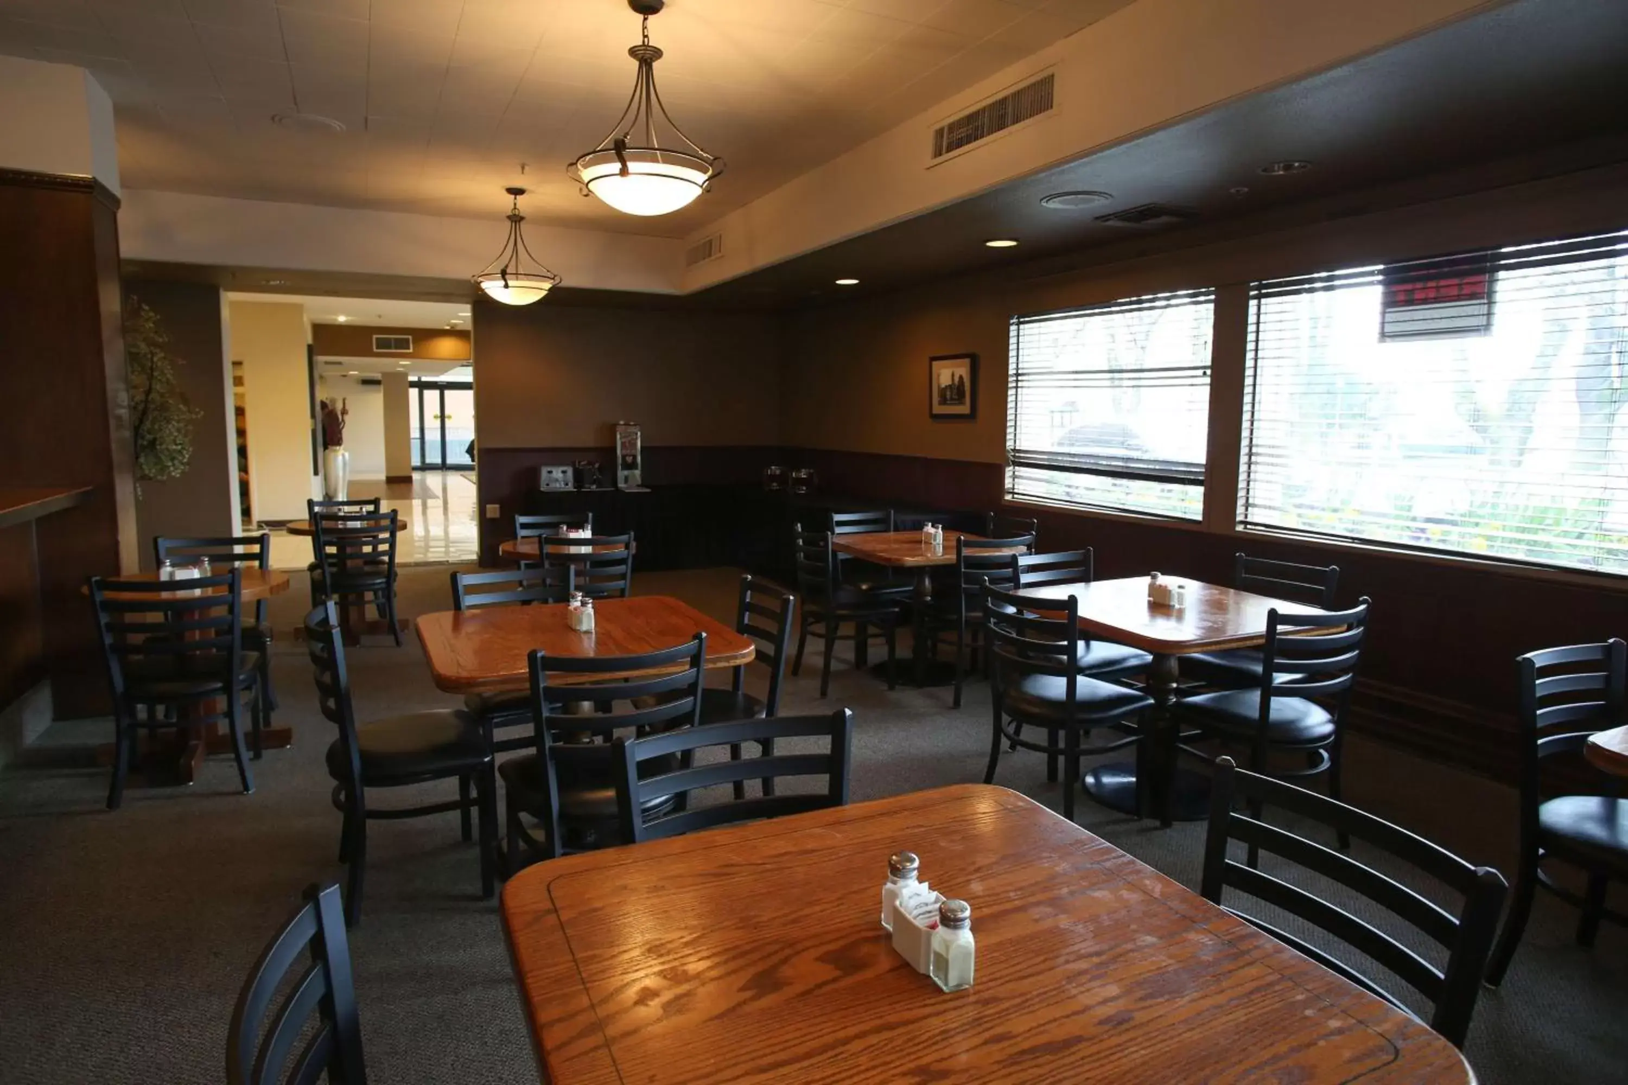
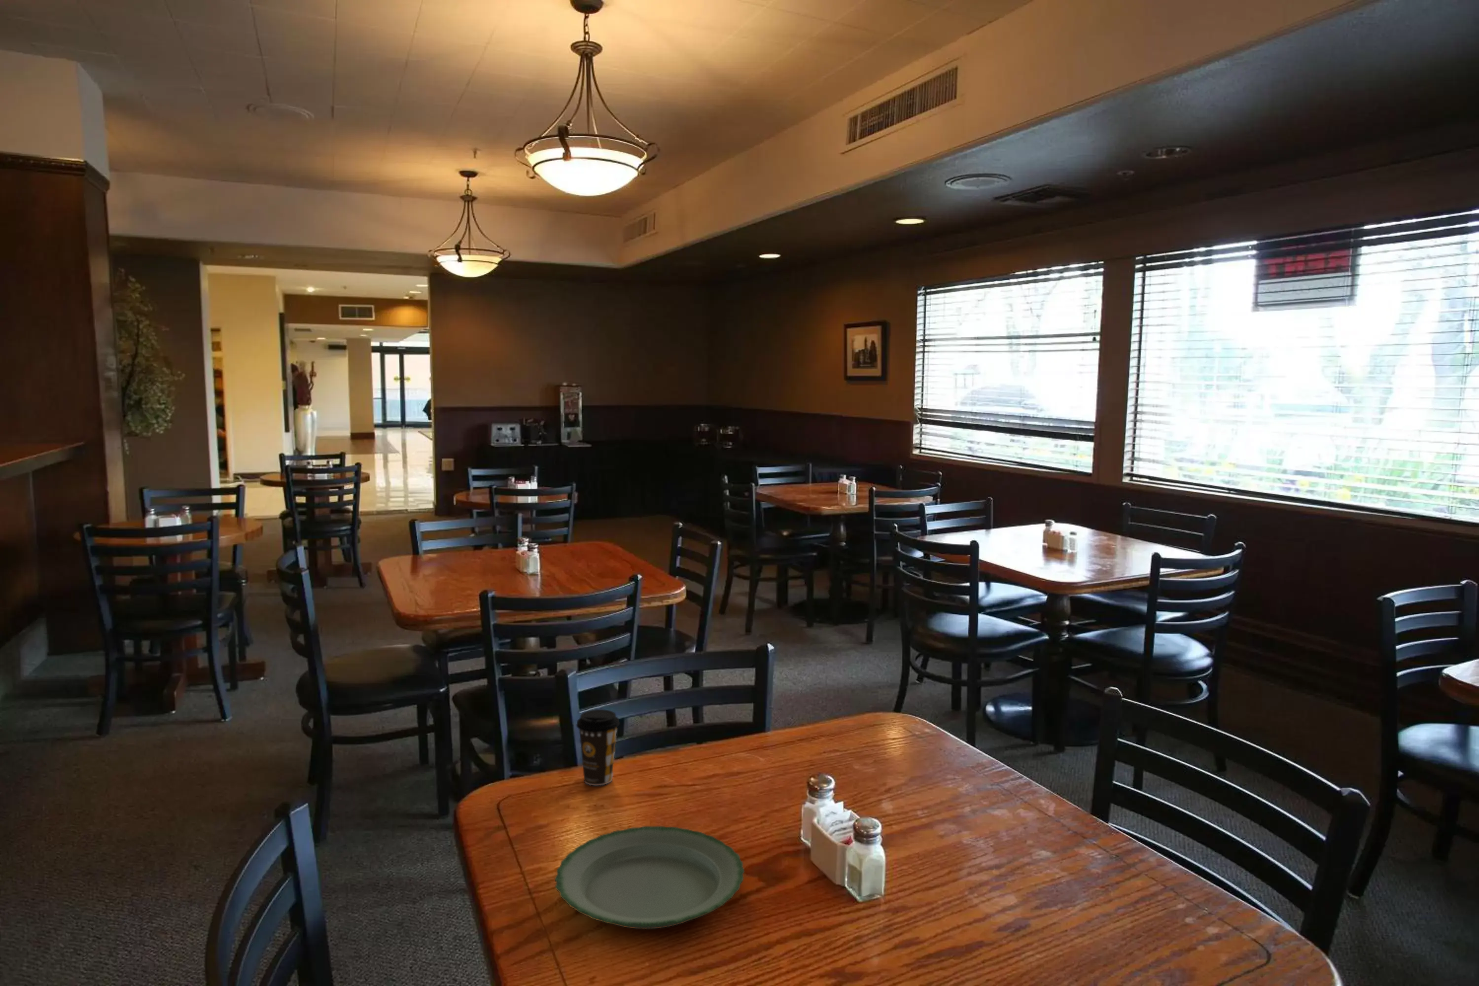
+ plate [555,825,745,929]
+ coffee cup [576,709,621,786]
